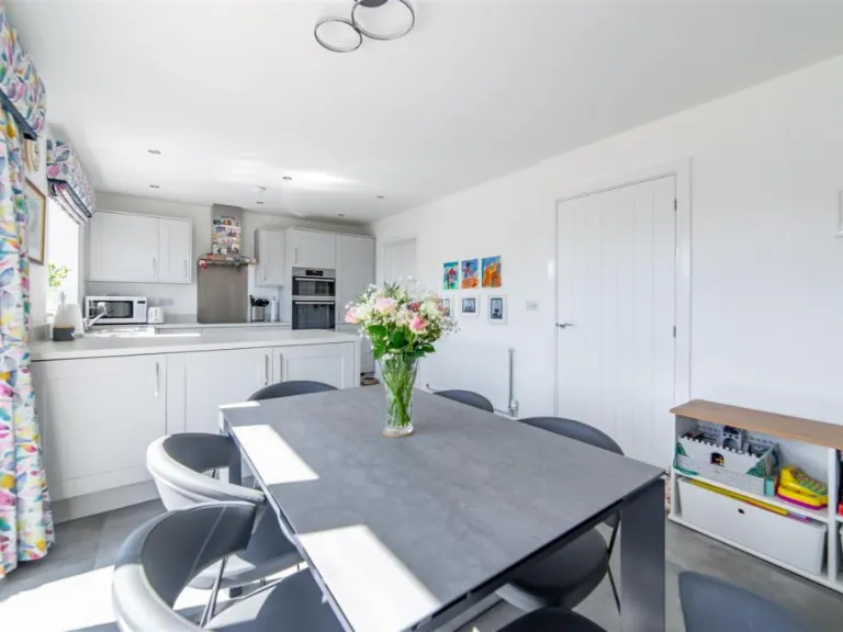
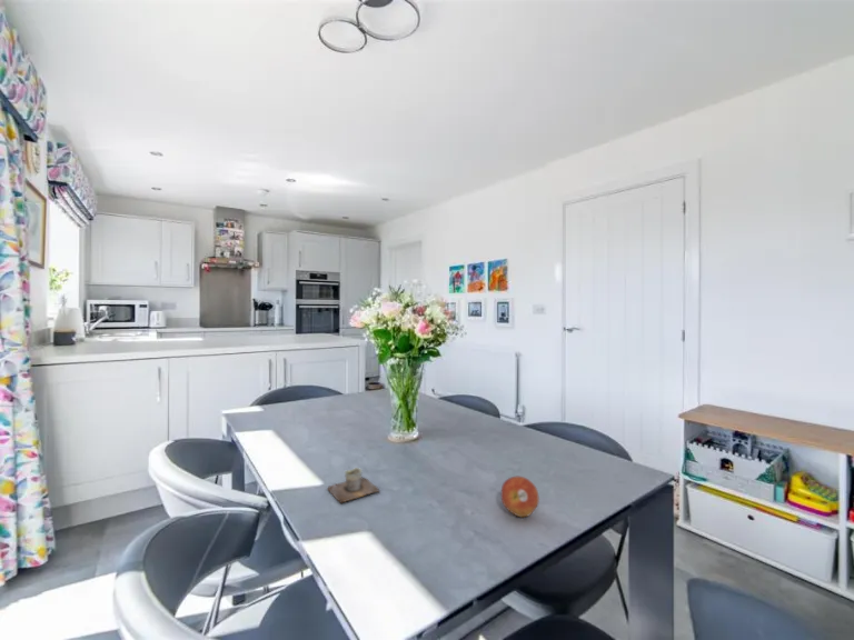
+ cup [326,467,381,504]
+ fruit [500,476,540,518]
